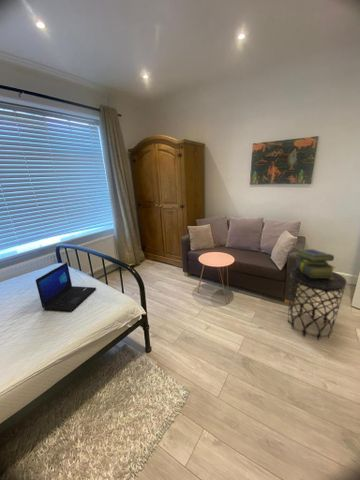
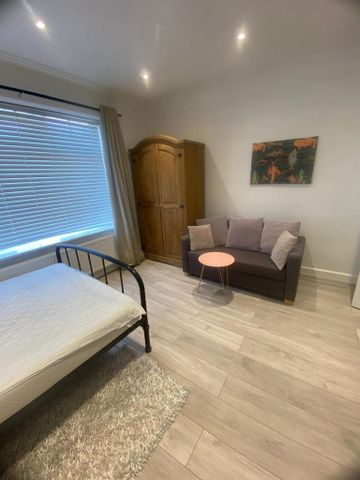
- stack of books [295,248,336,279]
- laptop [35,262,97,312]
- side table [287,266,348,341]
